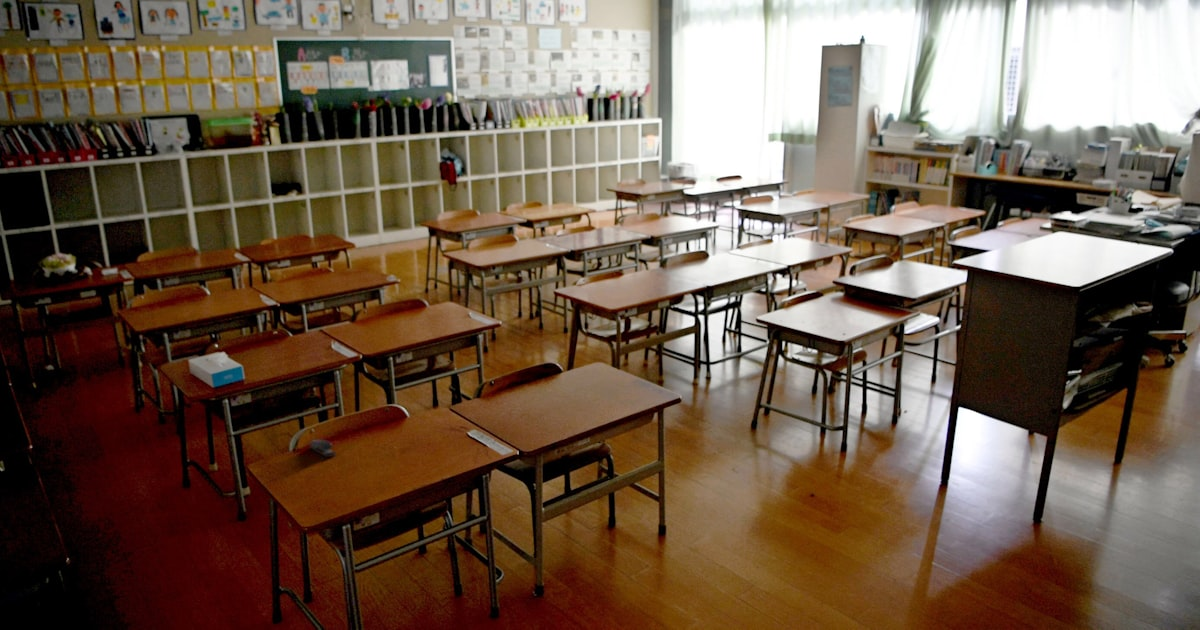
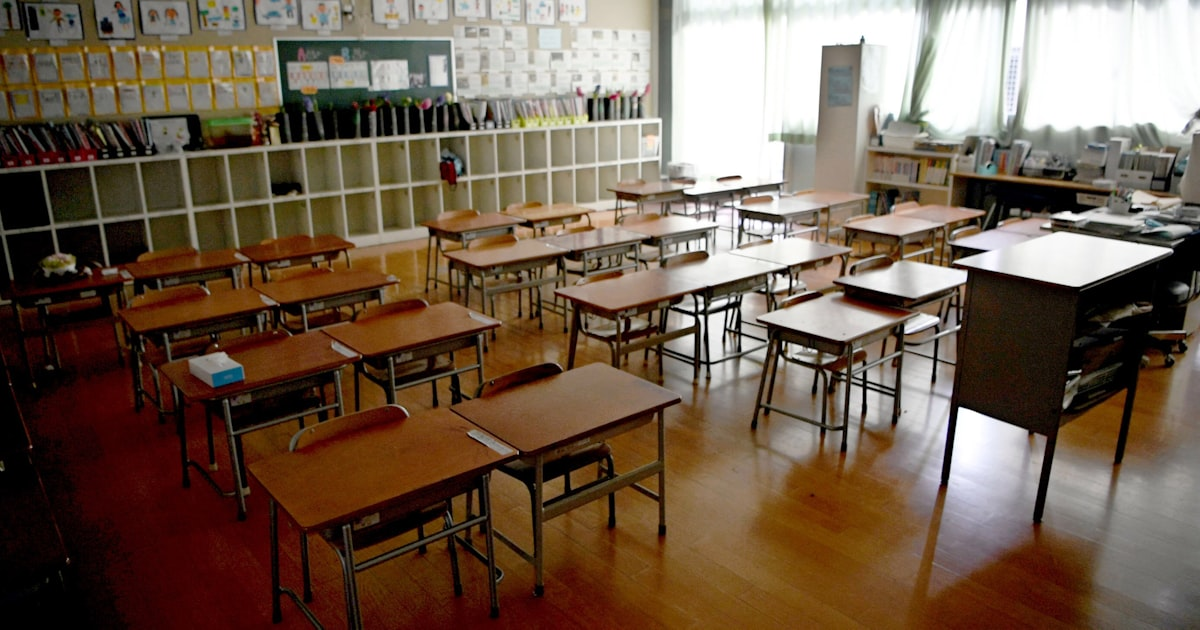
- stapler [308,439,338,459]
